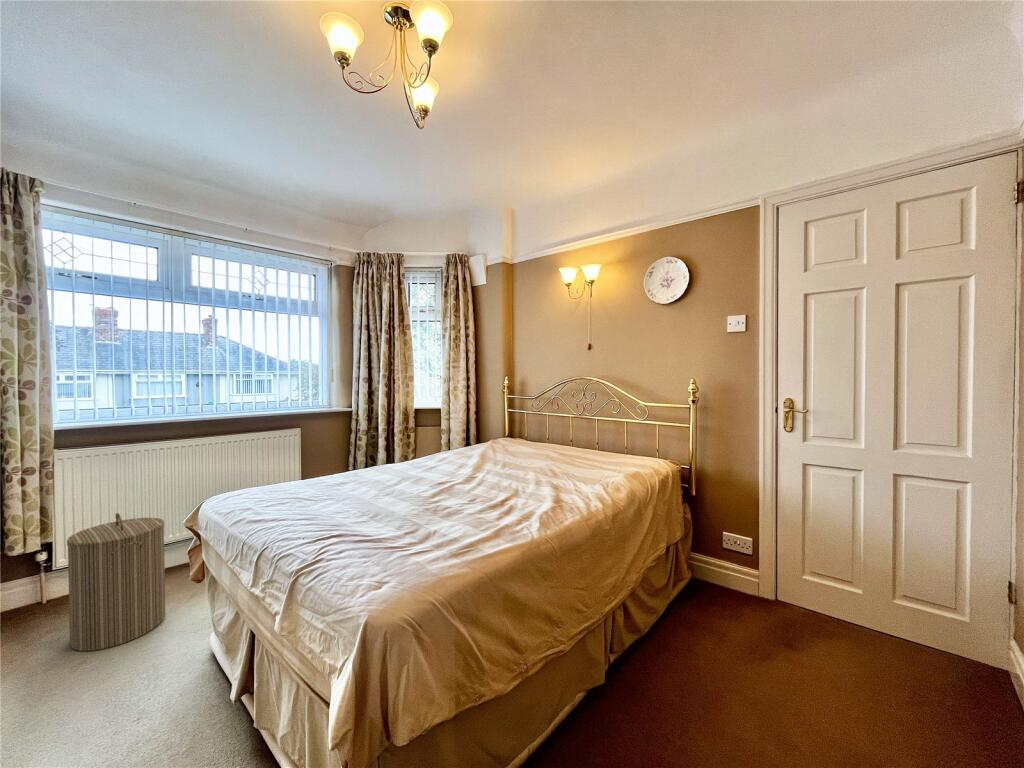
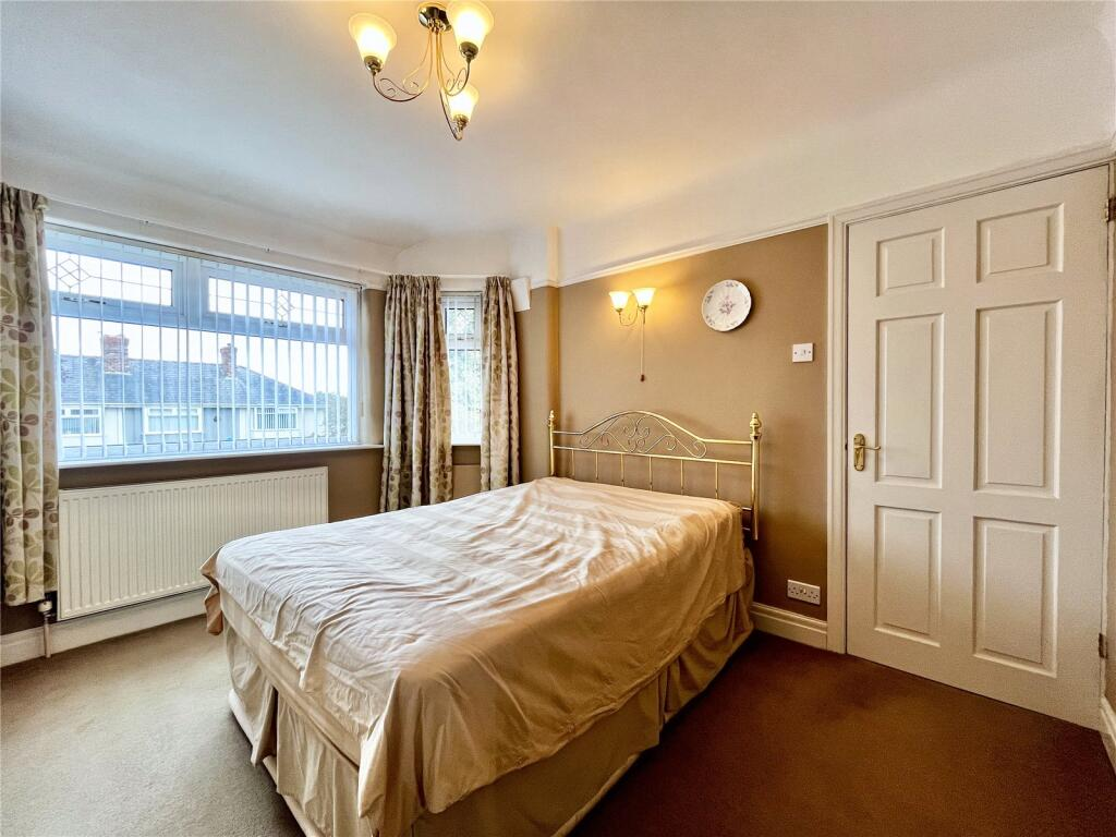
- laundry hamper [66,512,166,652]
